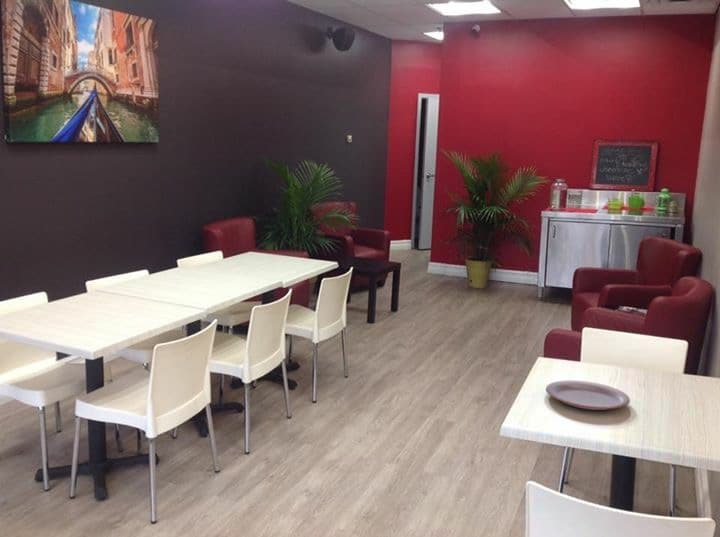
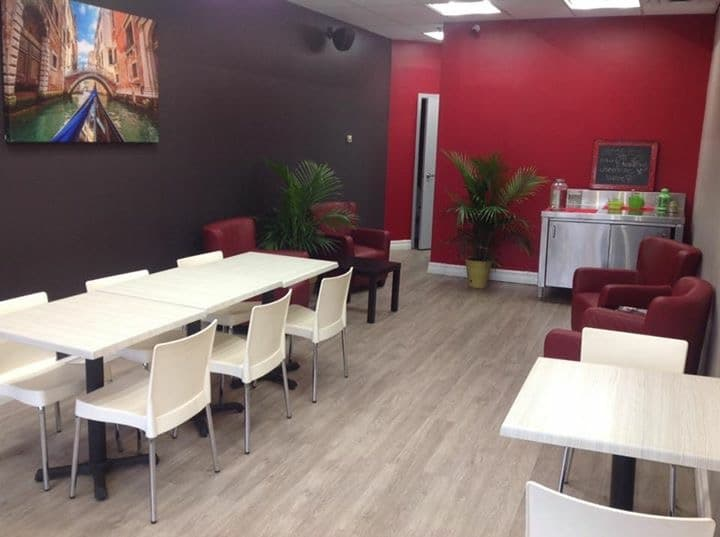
- plate [545,379,631,411]
